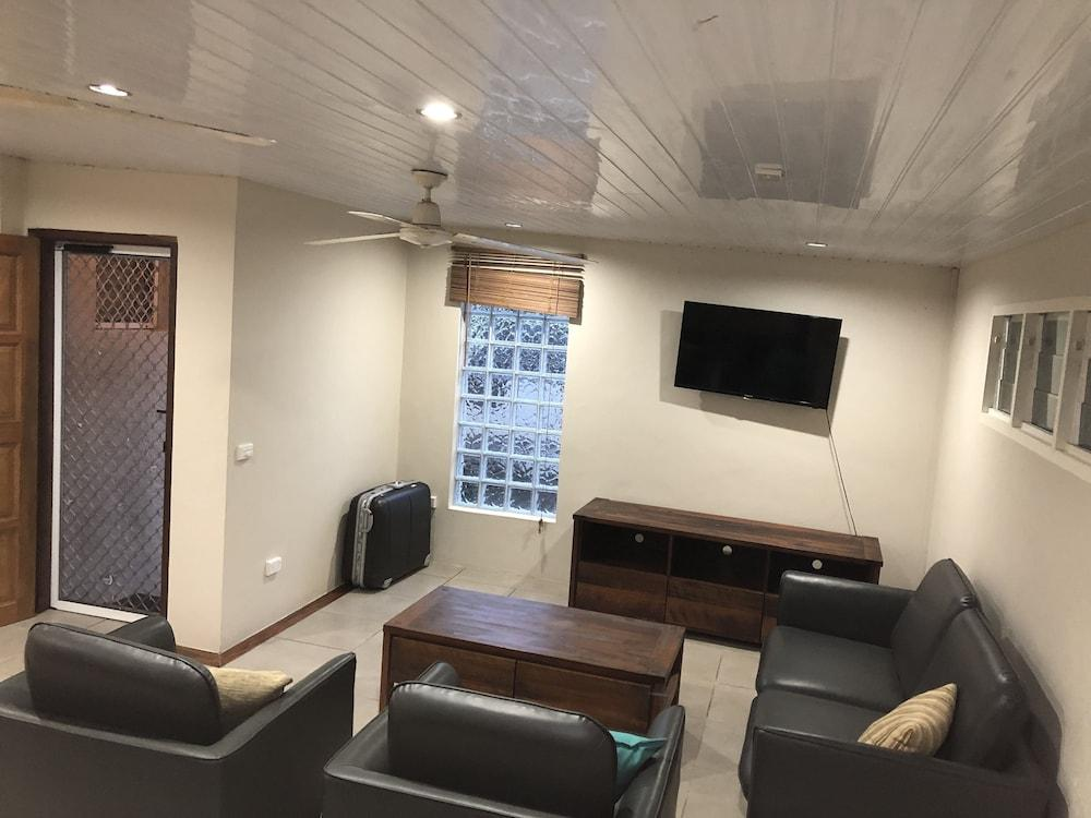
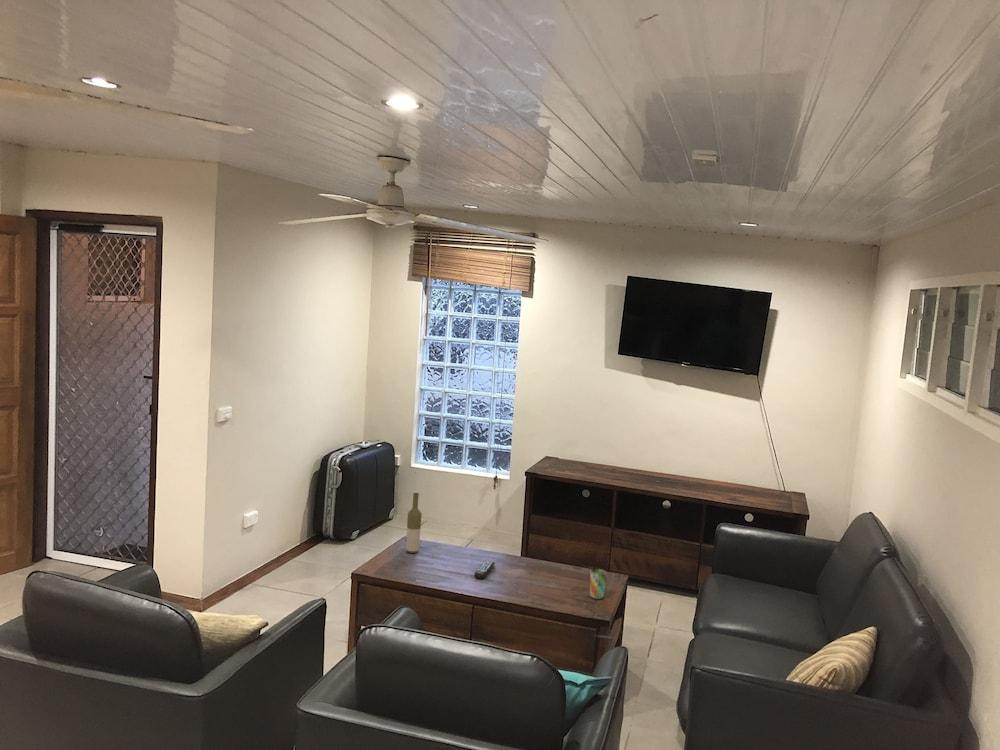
+ remote control [473,560,496,580]
+ cup [589,568,608,600]
+ bottle [405,492,423,554]
